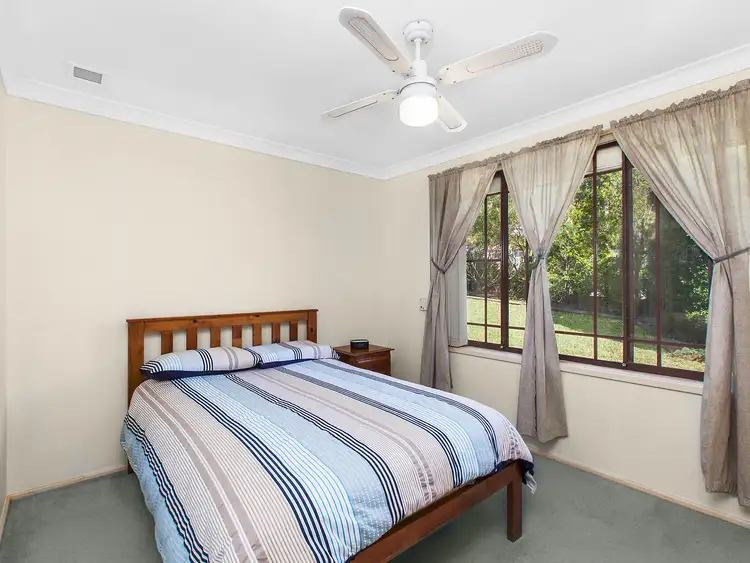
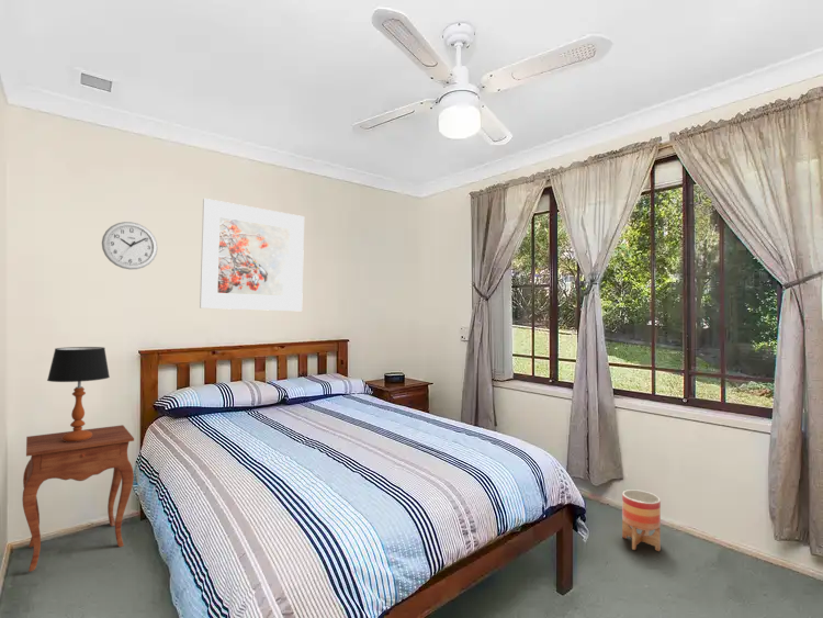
+ wall clock [101,221,159,270]
+ side table [21,424,135,573]
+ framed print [199,198,305,312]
+ planter [621,488,662,552]
+ table lamp [46,346,111,442]
